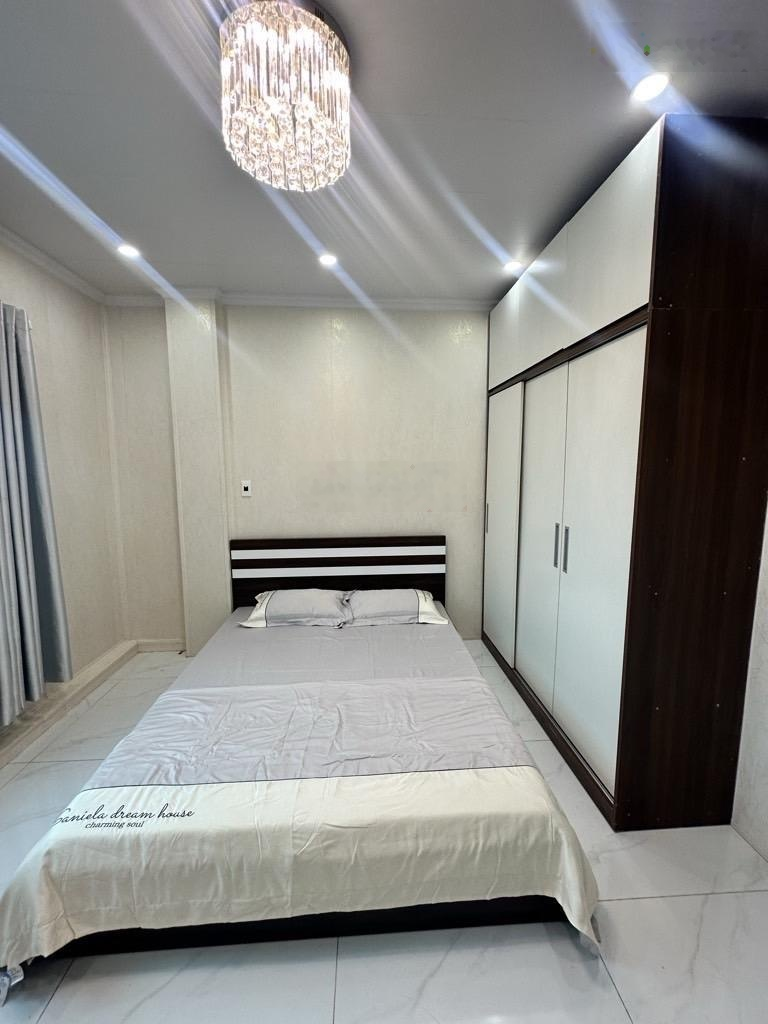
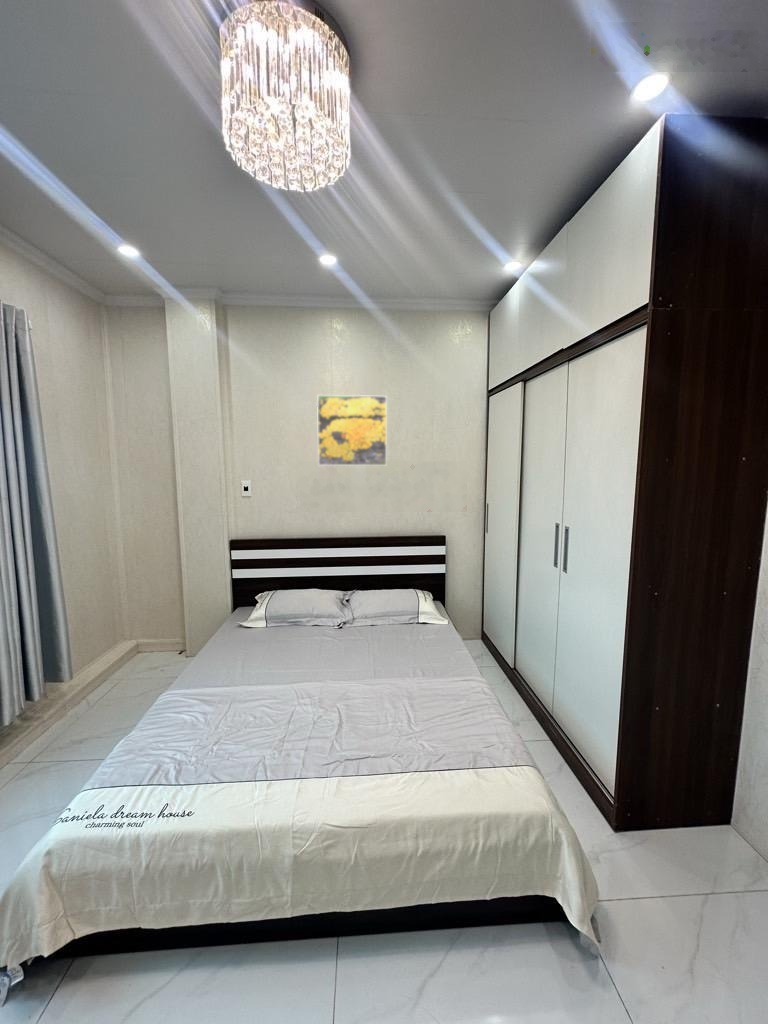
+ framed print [316,394,388,467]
